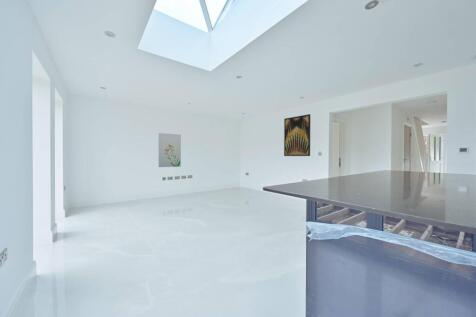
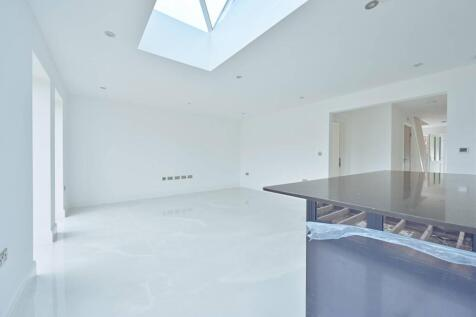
- wall art [158,132,182,168]
- wall art [283,113,311,157]
